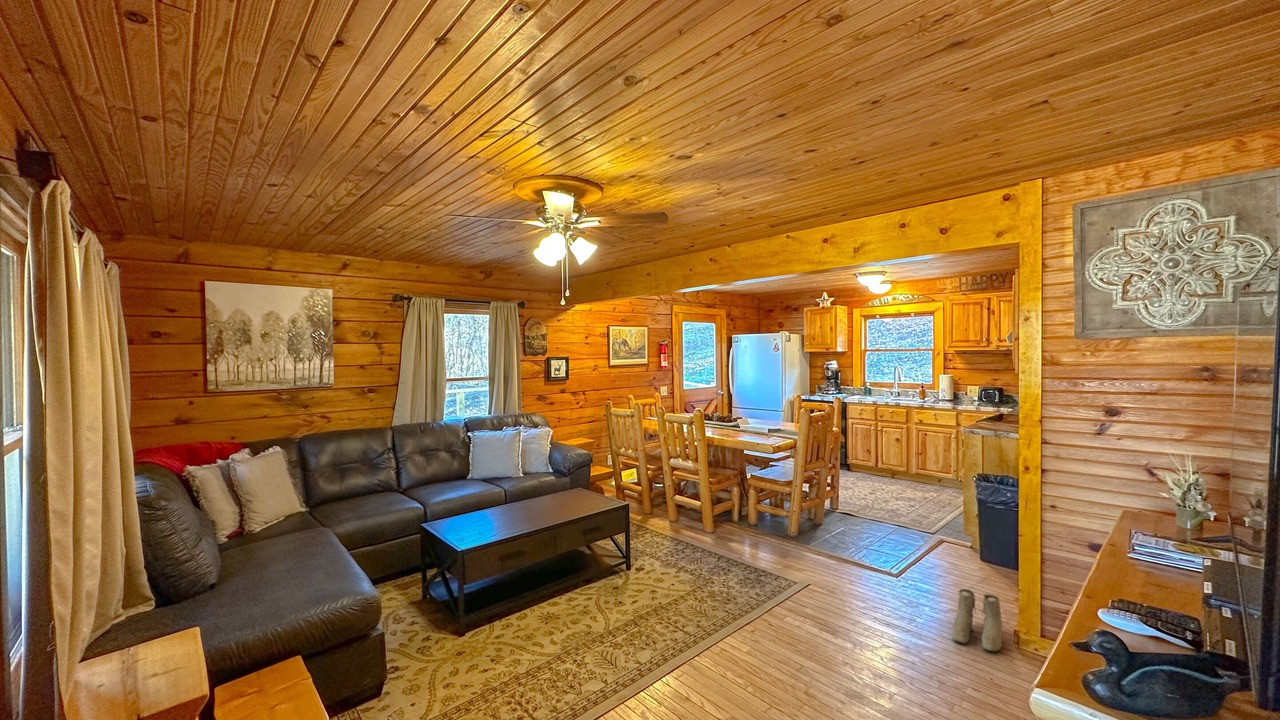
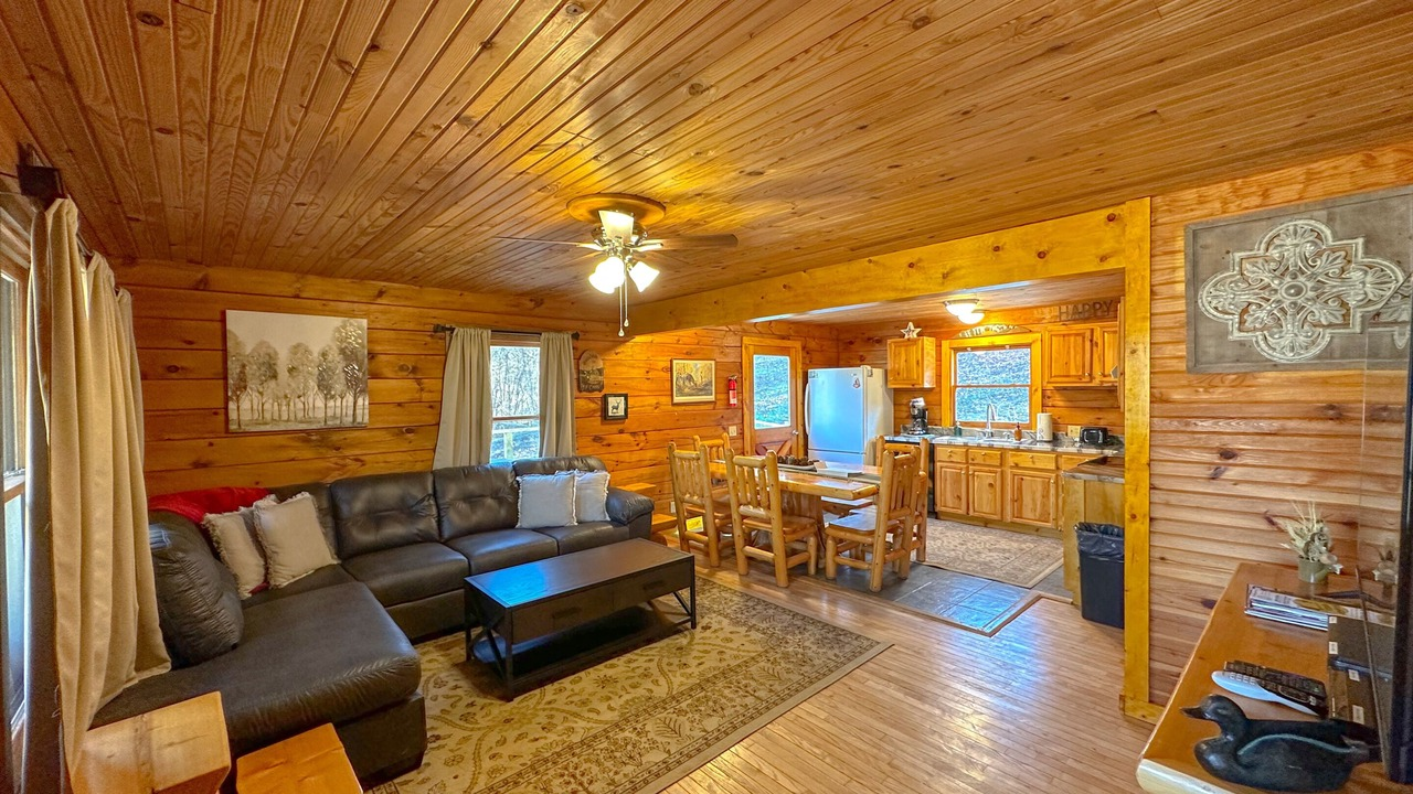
- boots [951,588,1004,653]
